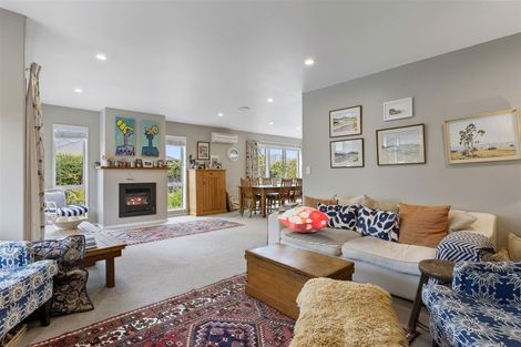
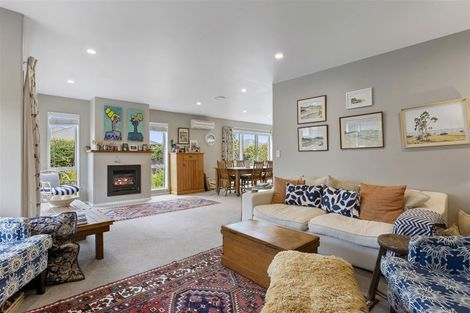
- decorative pillow [276,206,329,234]
